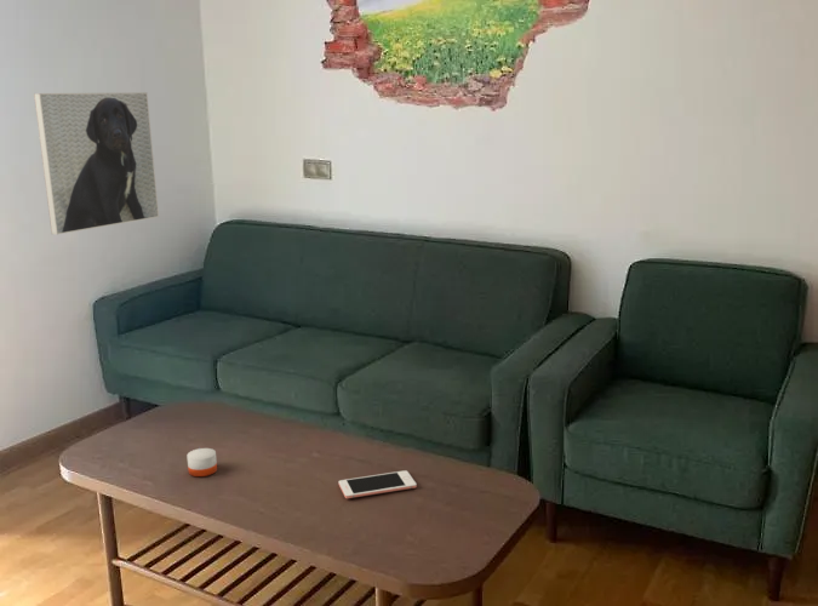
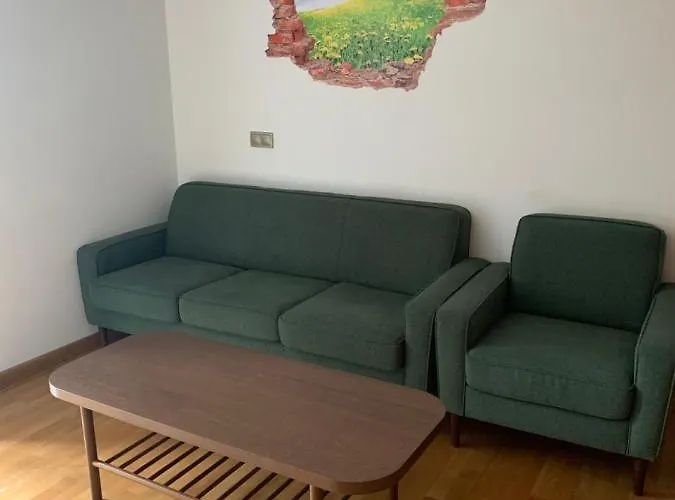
- candle [185,447,218,478]
- cell phone [338,469,418,499]
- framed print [33,91,160,236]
